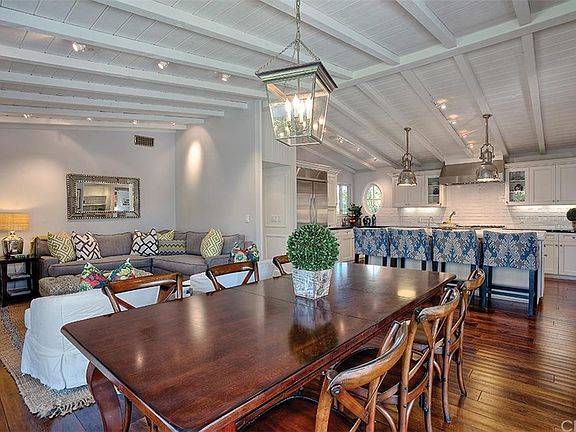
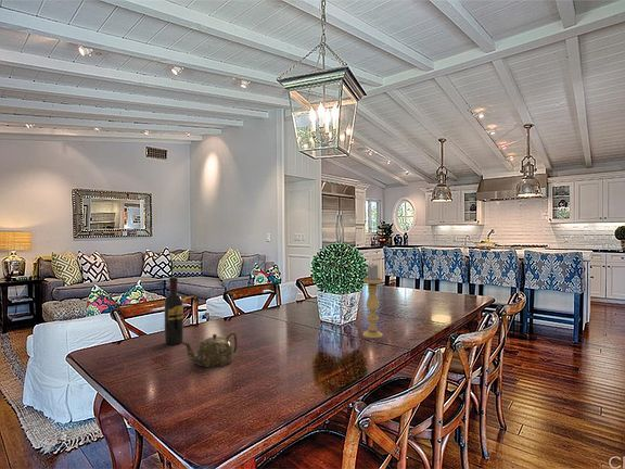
+ wine bottle [163,276,184,346]
+ candle holder [361,263,384,339]
+ teapot [181,331,239,368]
